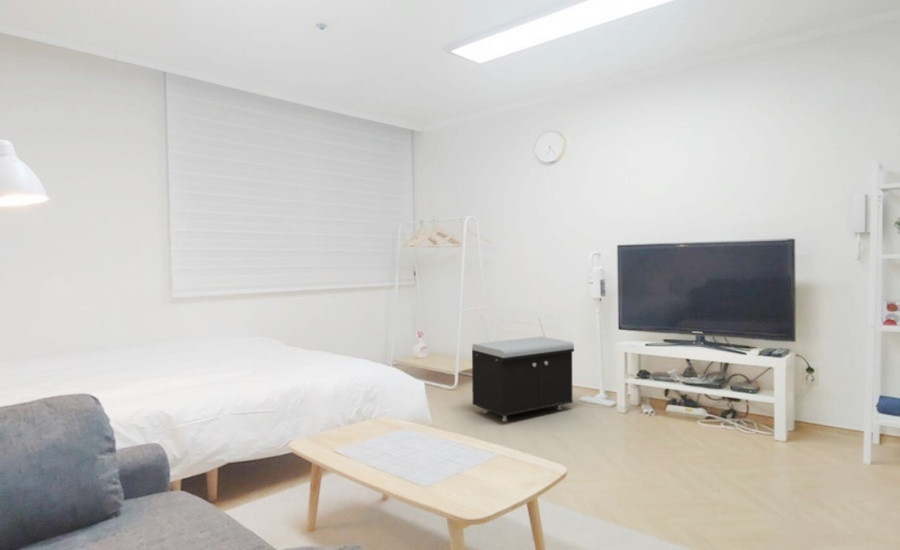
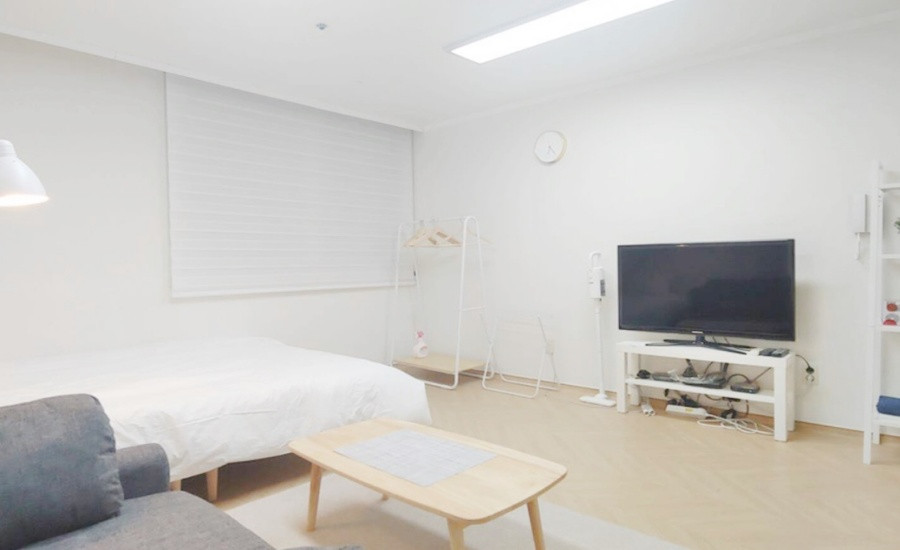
- storage bench [471,336,575,422]
